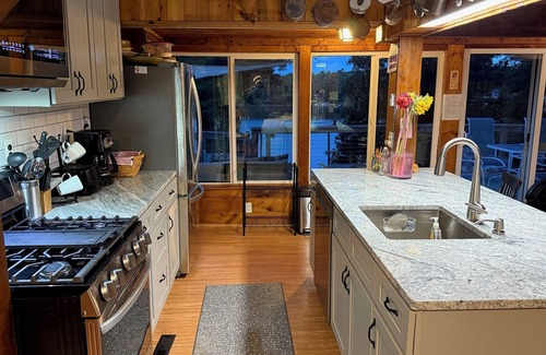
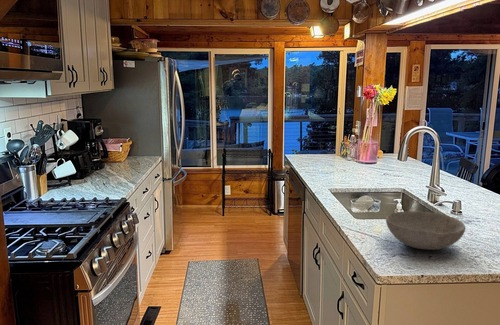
+ bowl [385,210,466,251]
